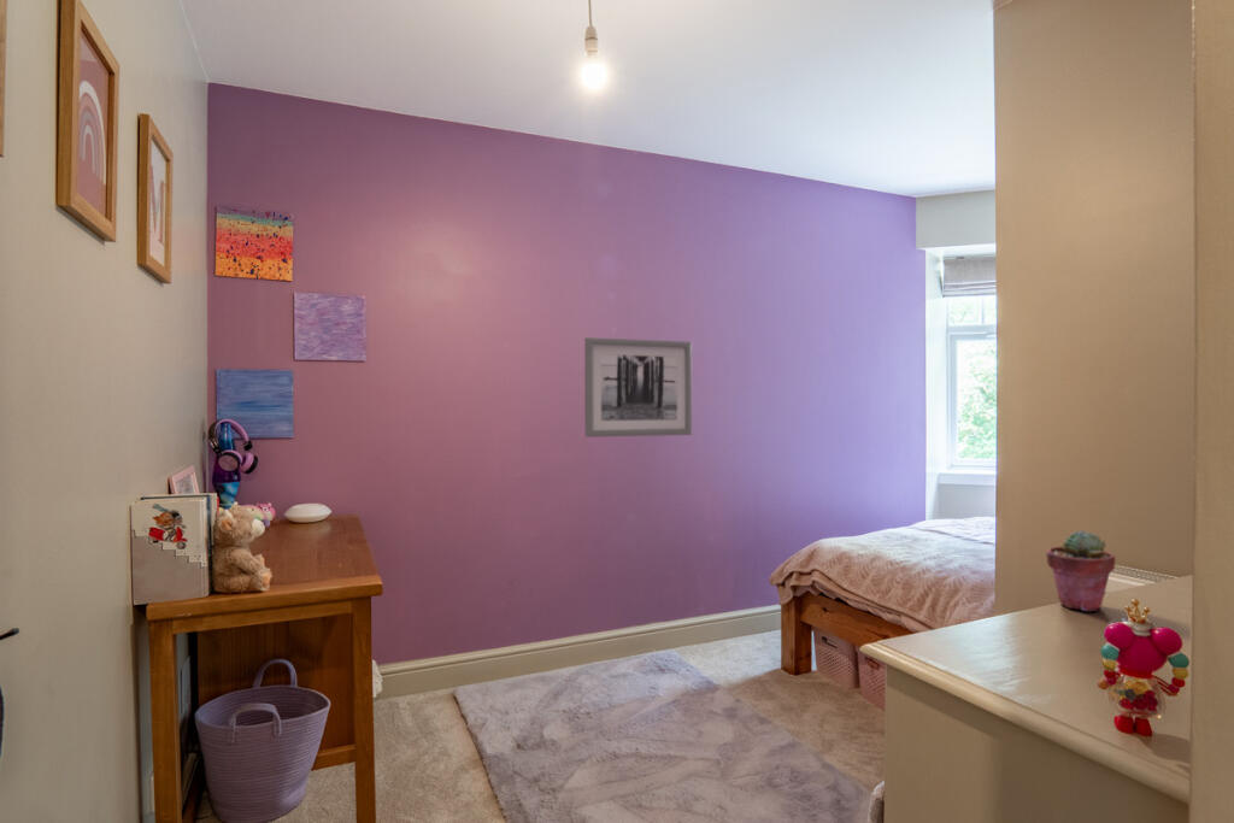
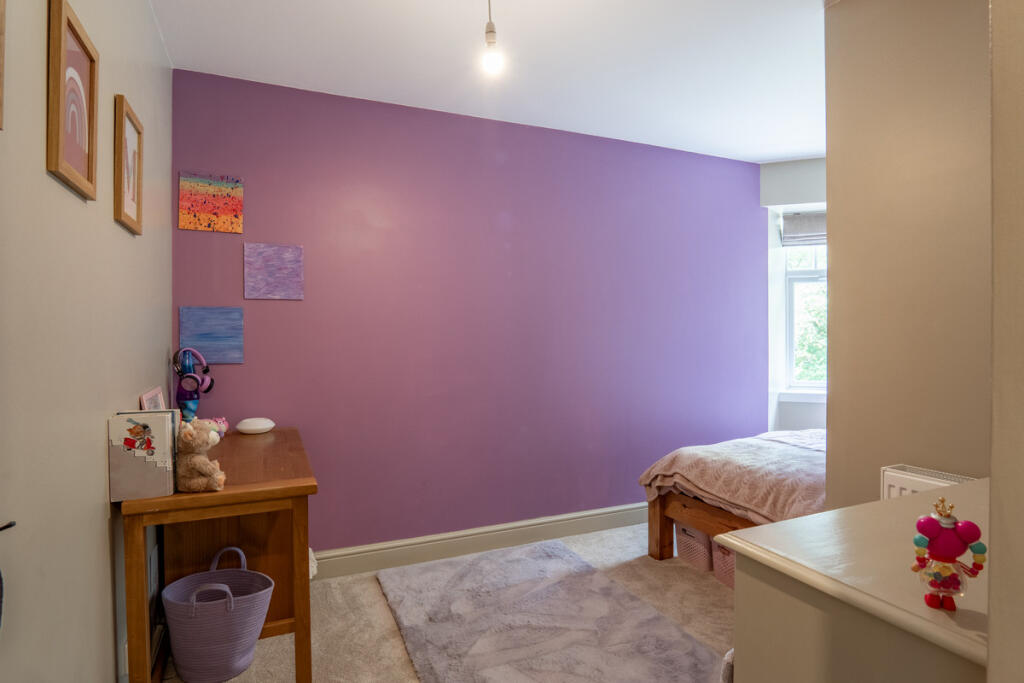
- potted succulent [1046,529,1116,612]
- wall art [583,336,693,439]
